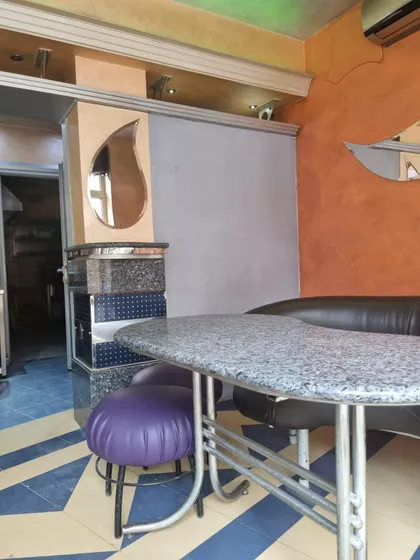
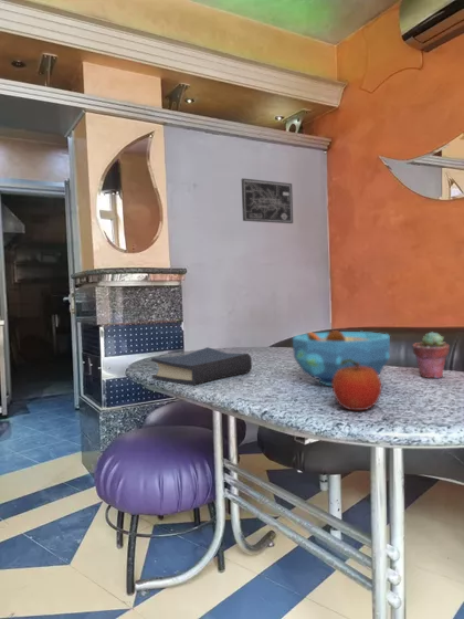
+ potted succulent [412,331,451,379]
+ bowl [292,329,391,387]
+ hardback book [150,346,253,387]
+ fruit [331,359,382,411]
+ wall art [241,177,294,224]
